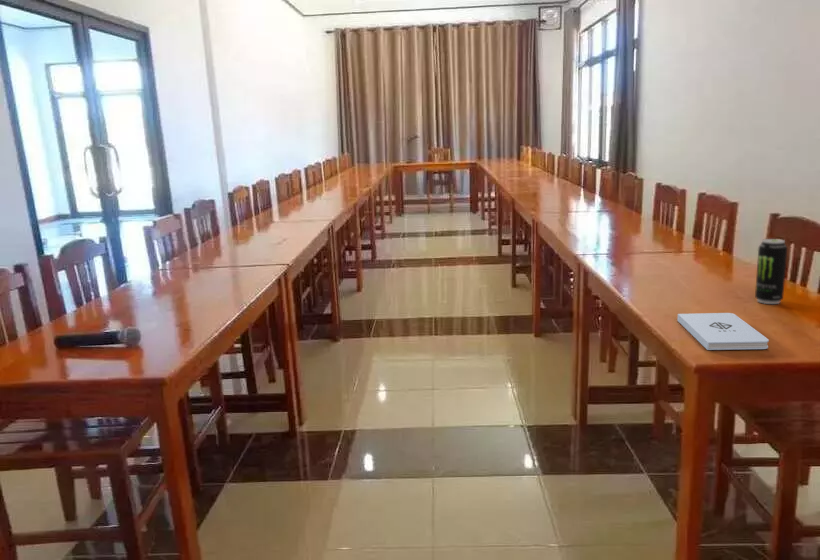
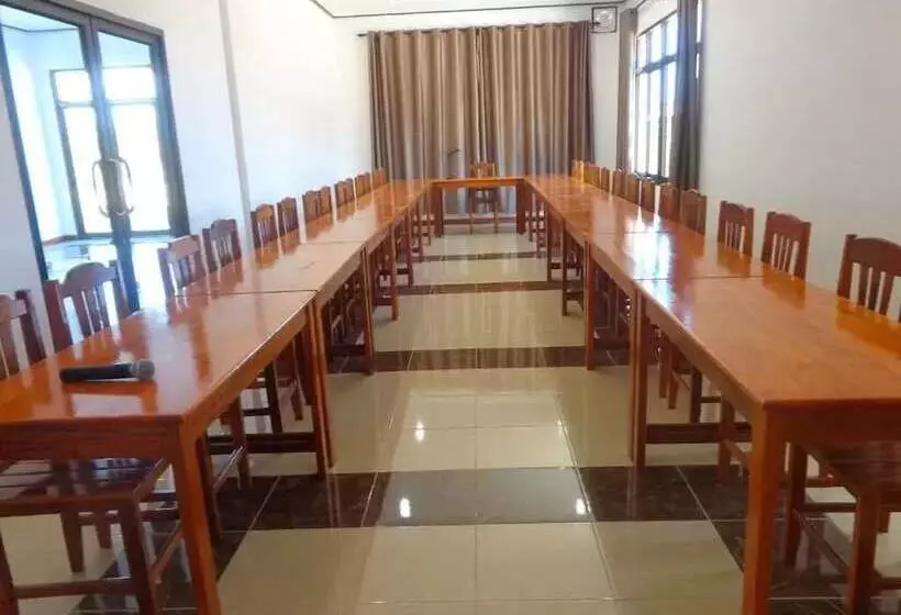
- beverage can [754,238,788,305]
- notepad [676,312,770,351]
